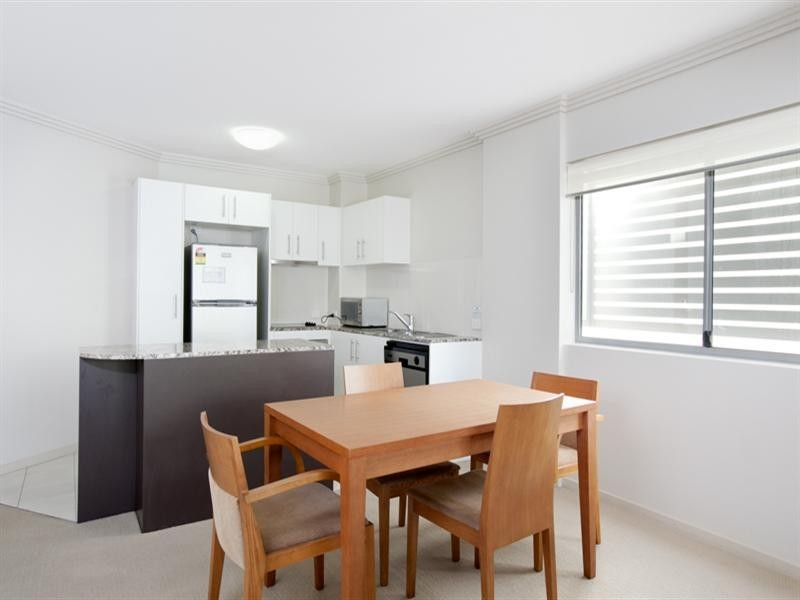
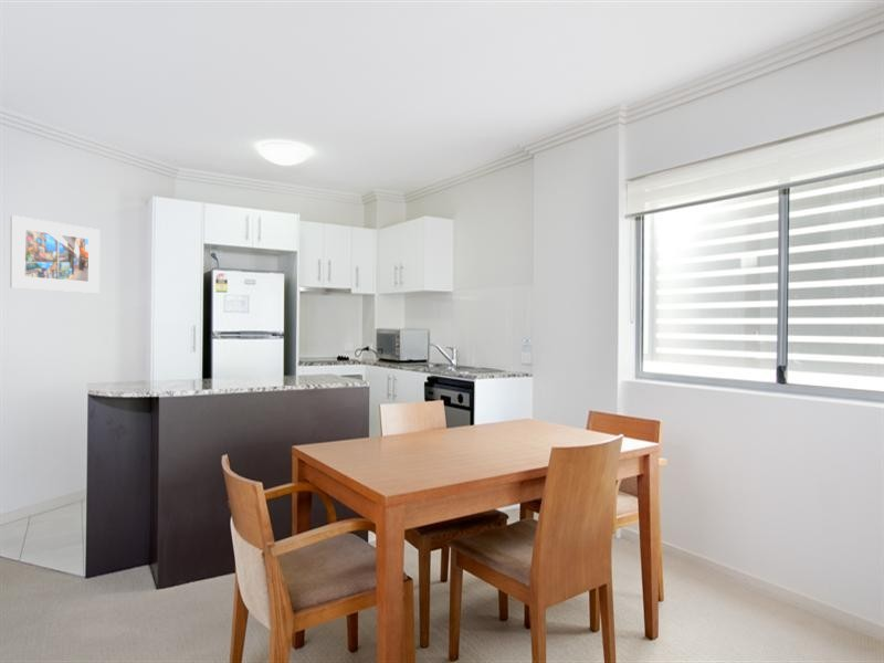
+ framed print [9,214,101,294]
